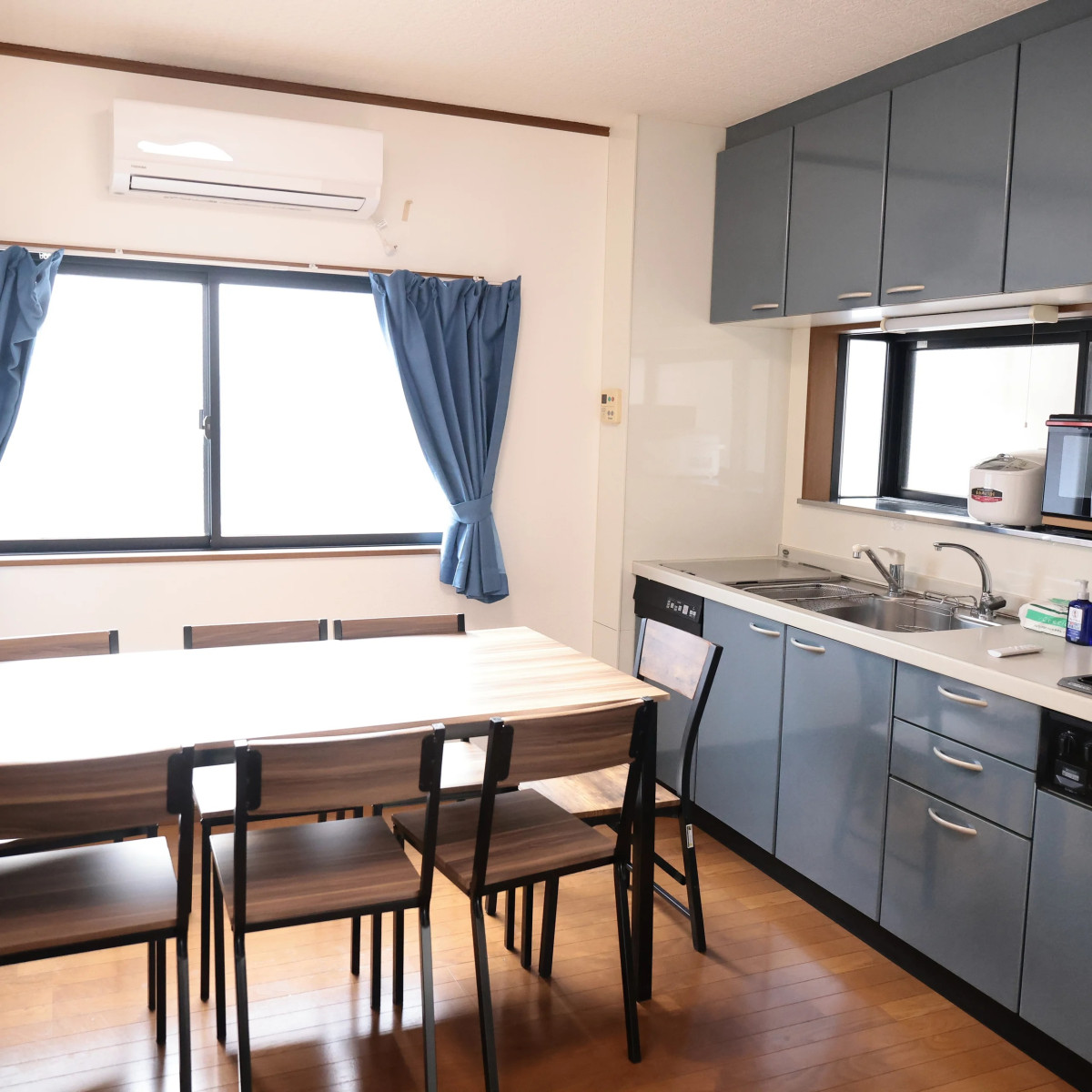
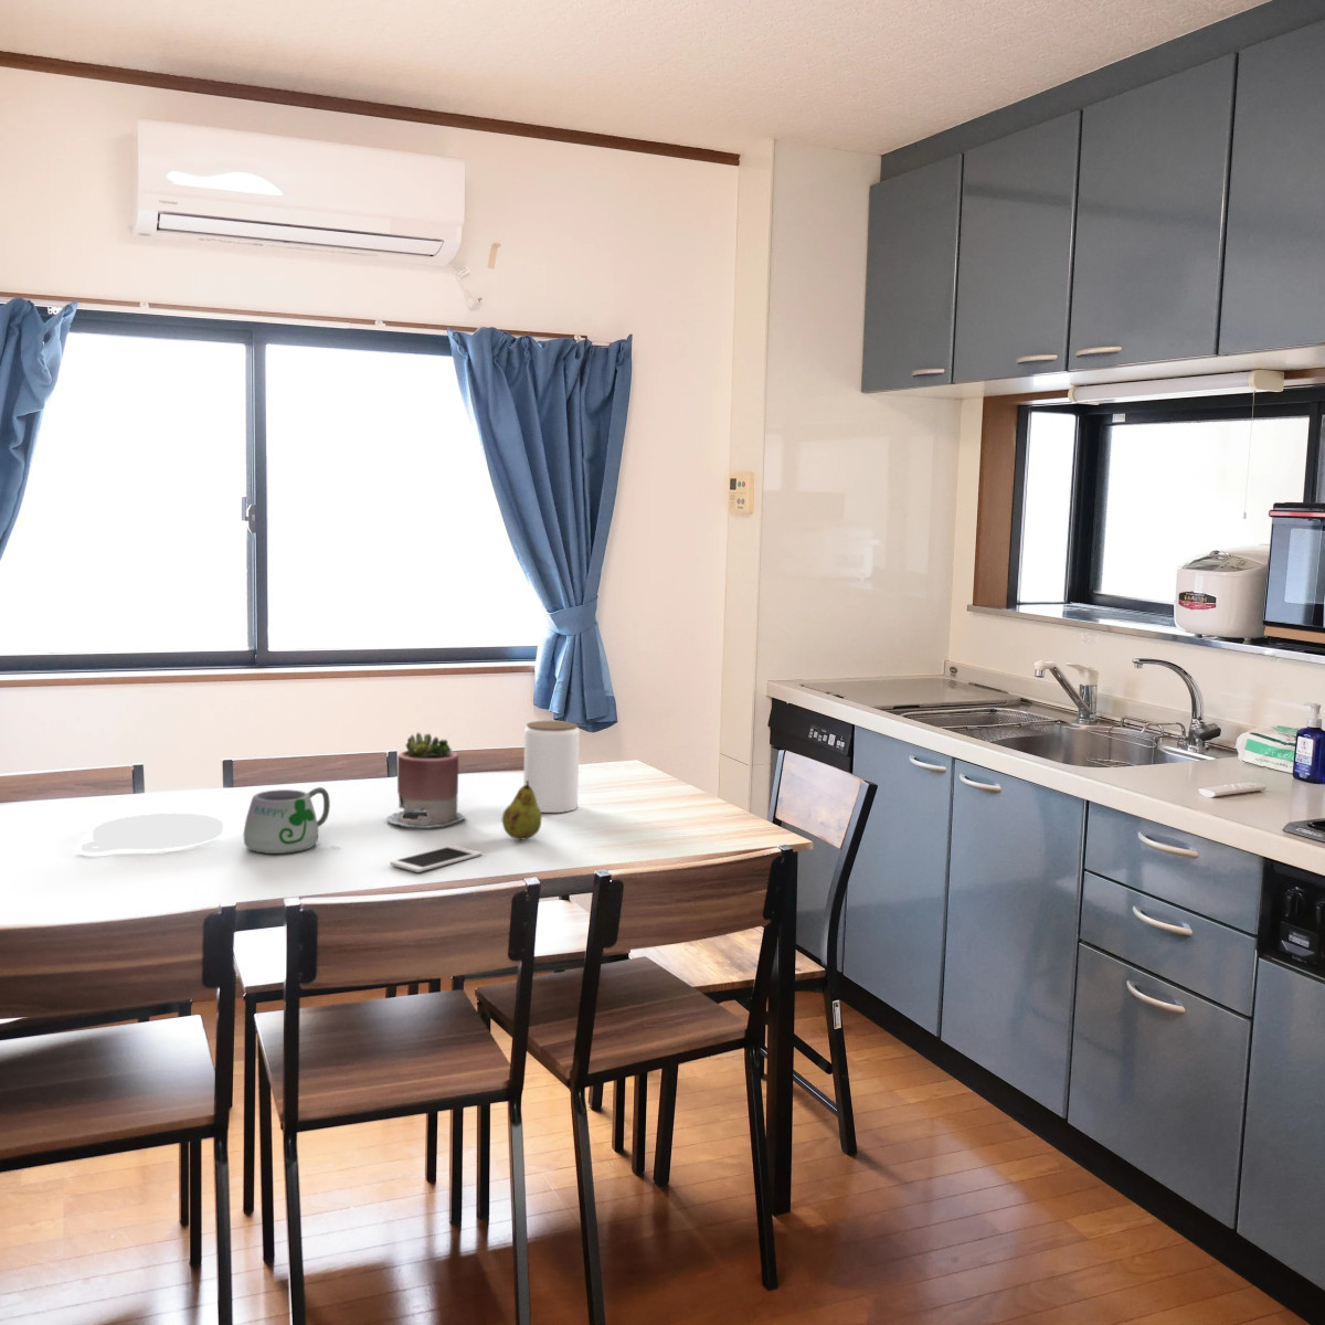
+ plate [80,812,224,853]
+ cell phone [388,845,483,874]
+ fruit [501,780,544,841]
+ mug [241,786,341,854]
+ jar [522,720,581,814]
+ succulent planter [386,730,466,829]
